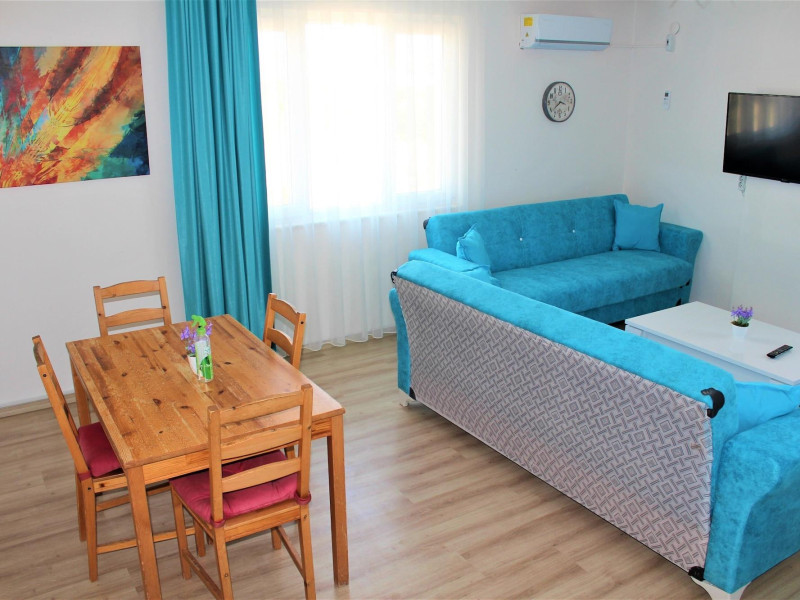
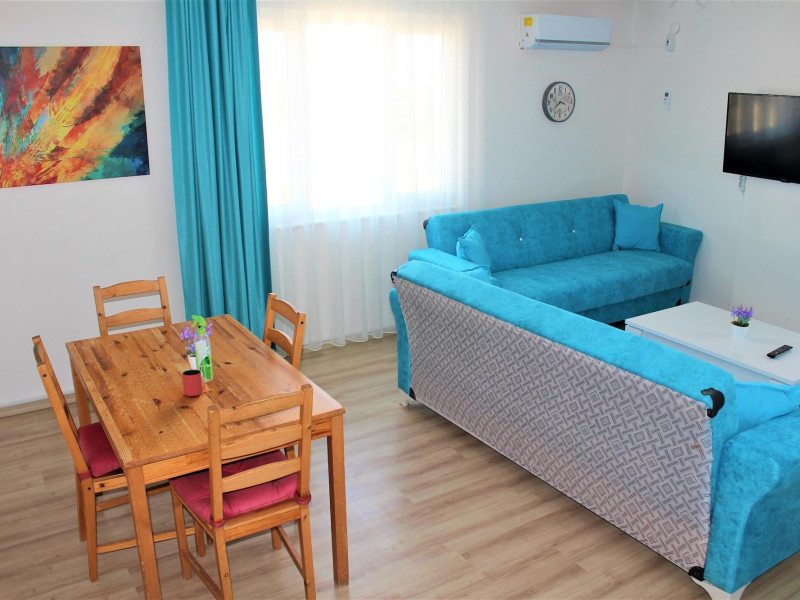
+ cup [181,369,203,397]
